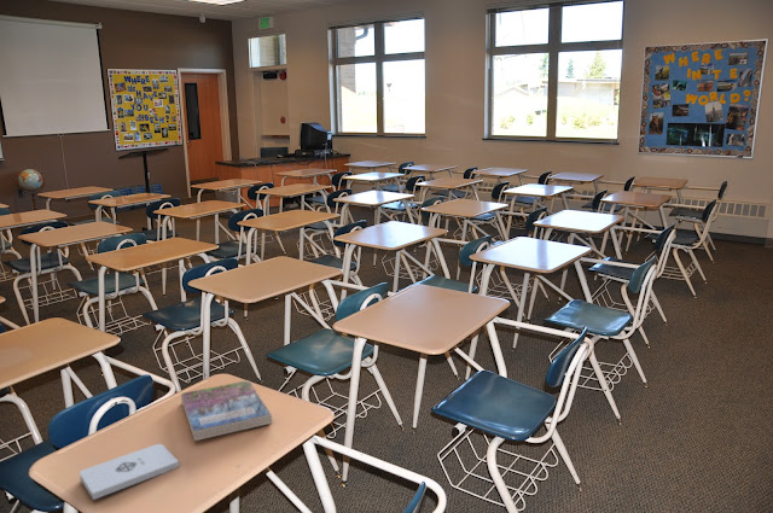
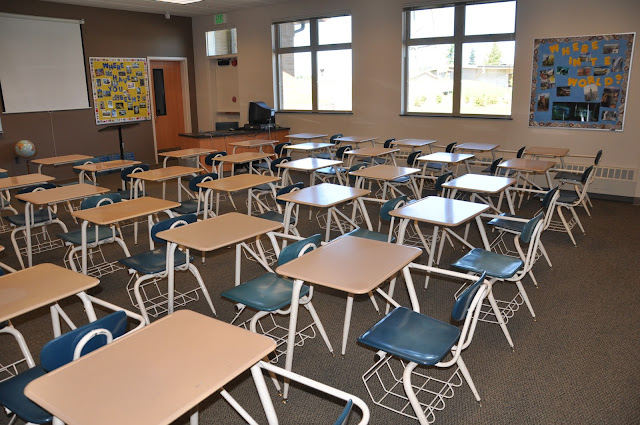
- book [180,379,273,442]
- notepad [79,443,180,501]
